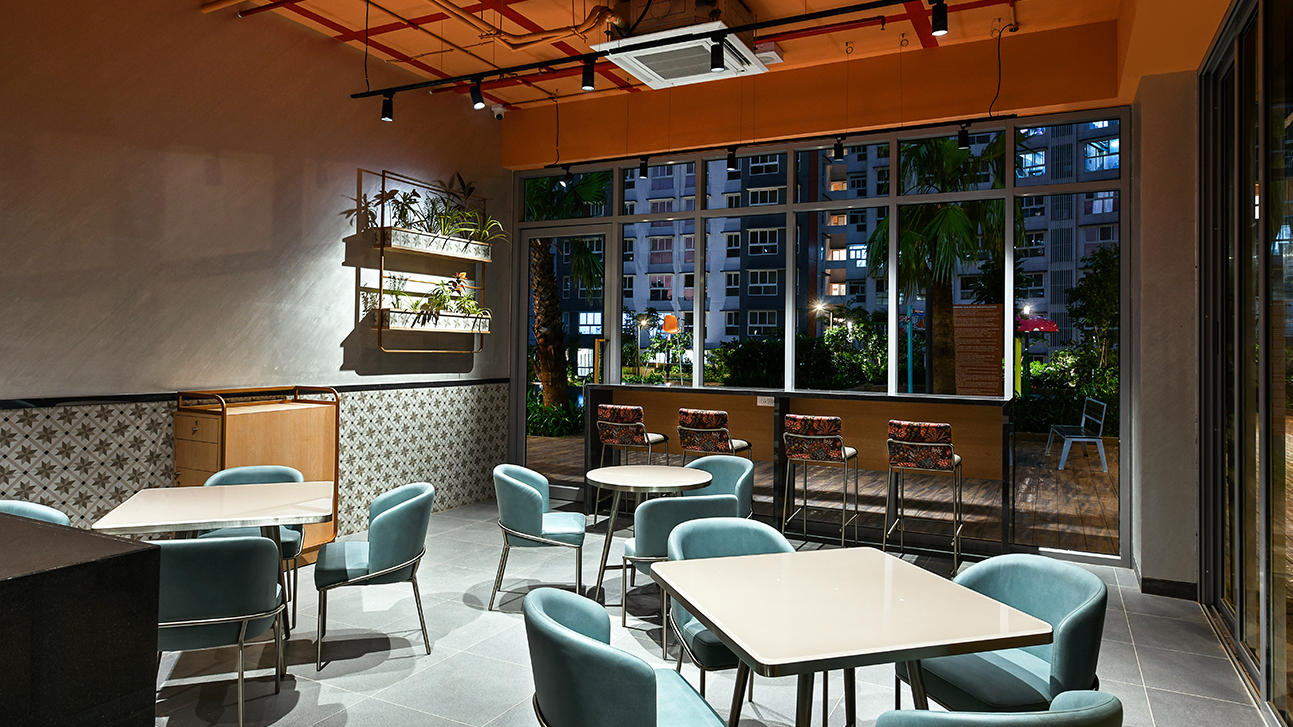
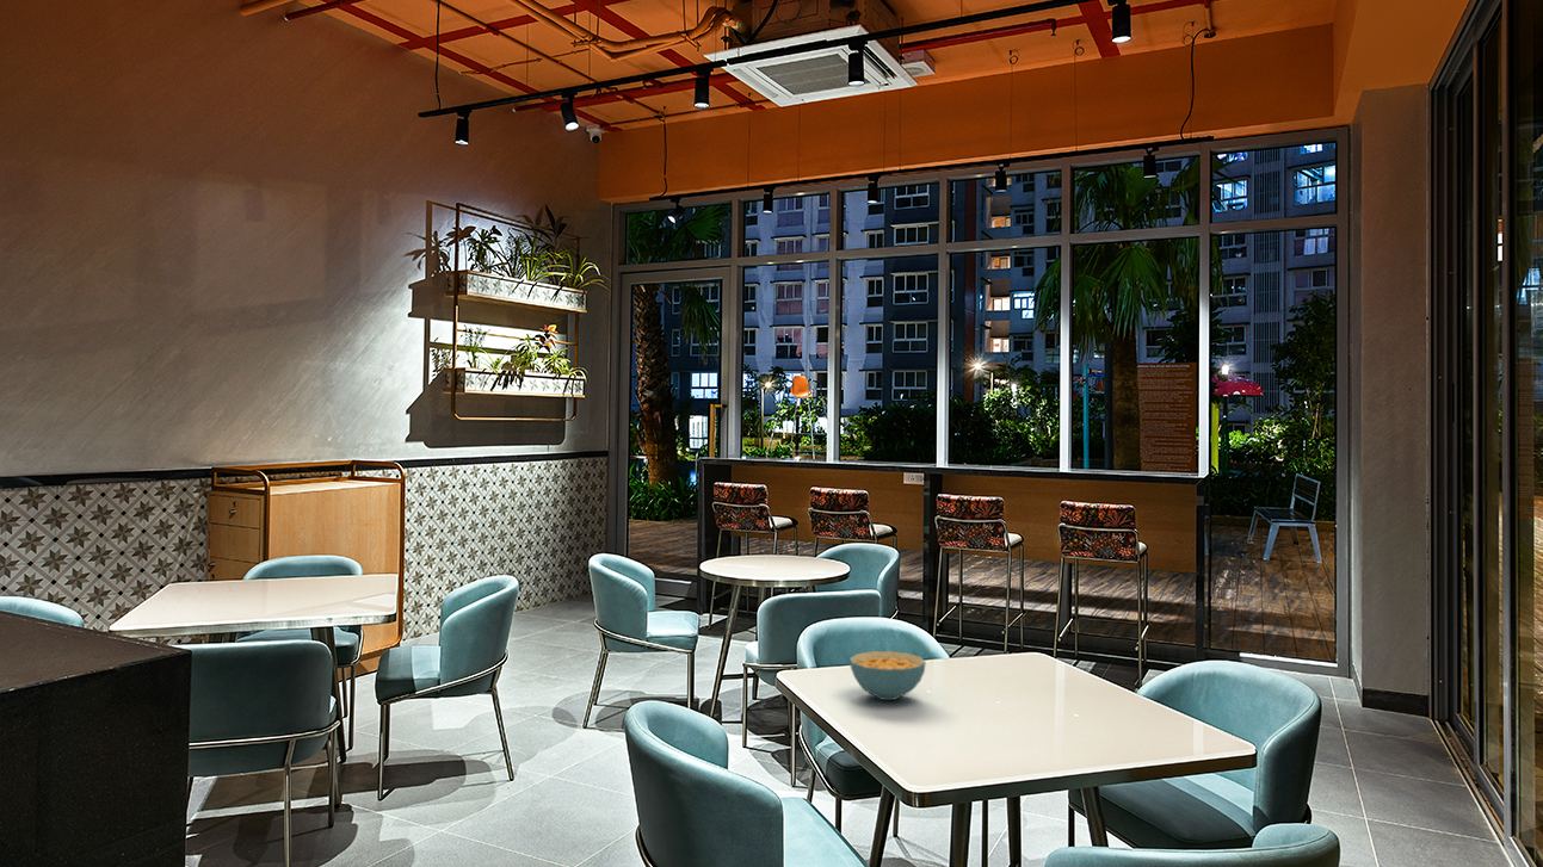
+ cereal bowl [848,650,927,701]
